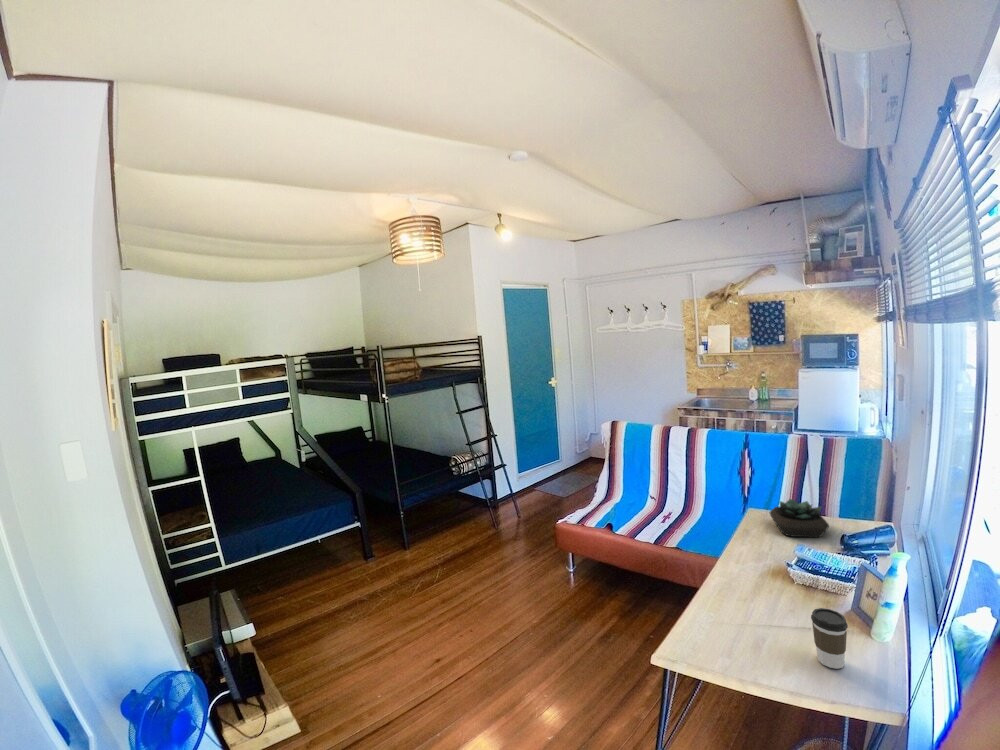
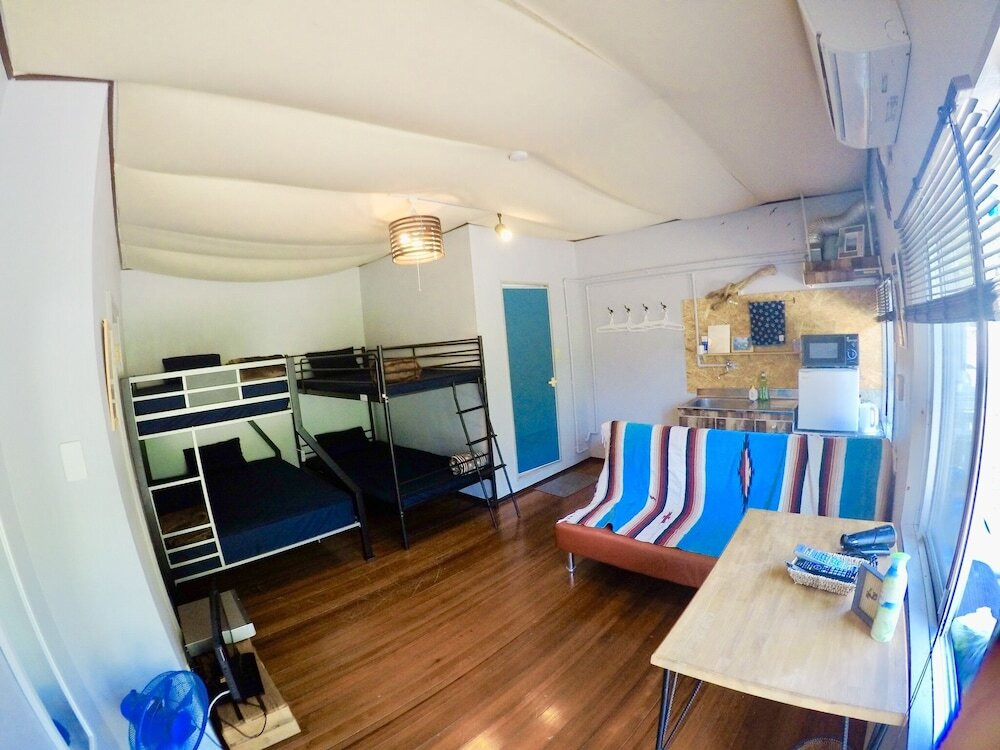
- succulent plant [769,497,830,539]
- coffee cup [810,607,849,670]
